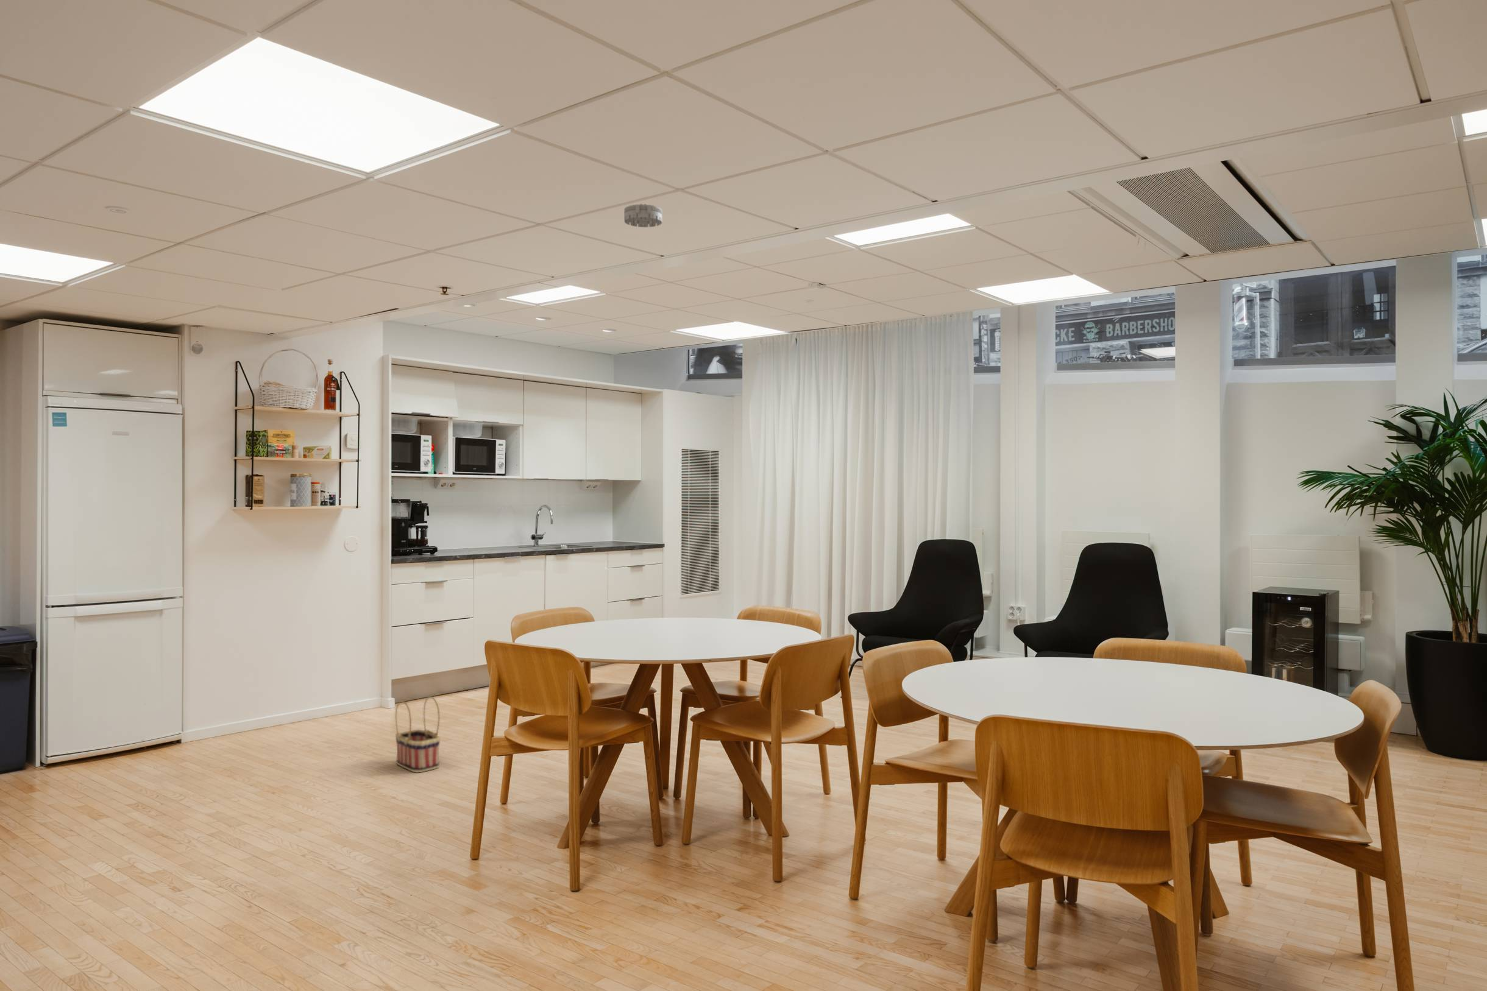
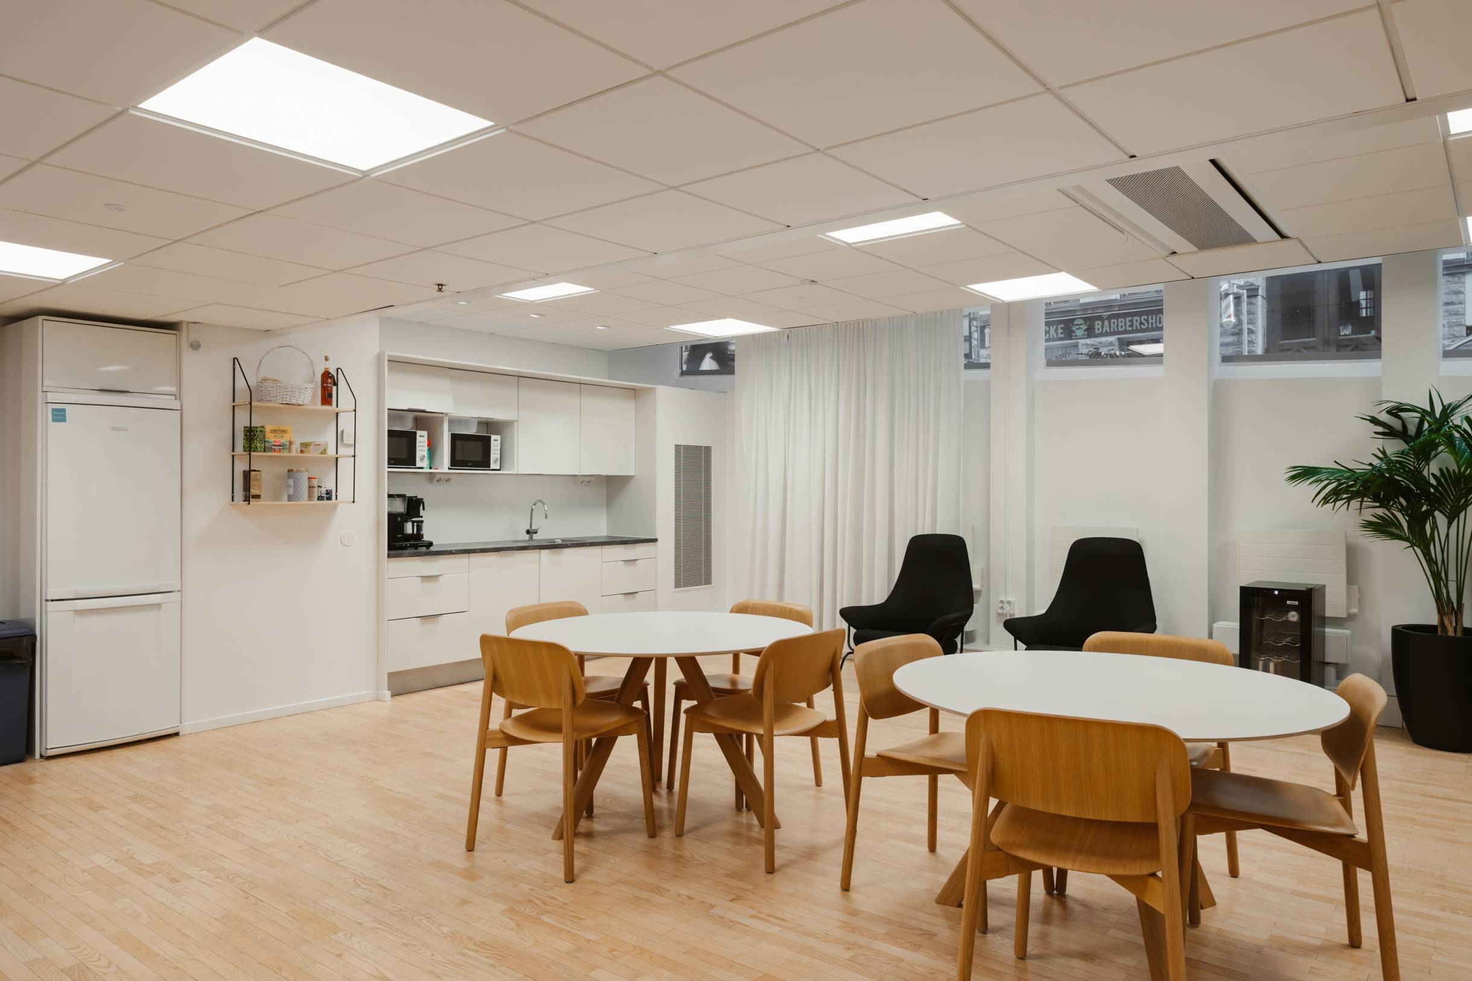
- smoke detector [623,204,663,228]
- basket [395,696,440,773]
